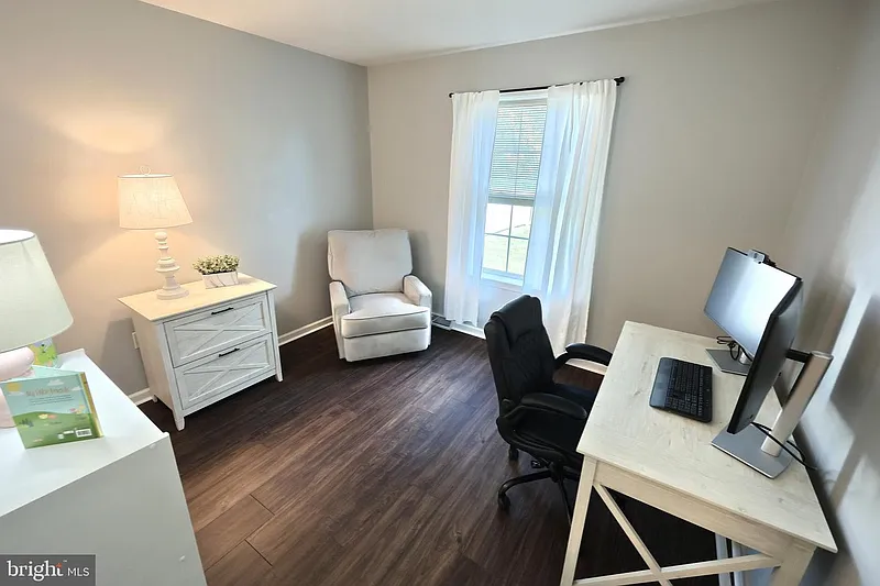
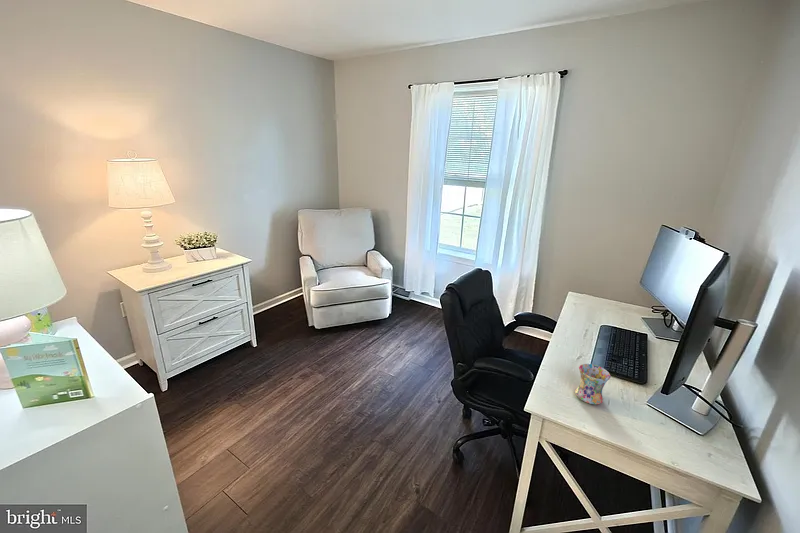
+ mug [574,363,612,405]
